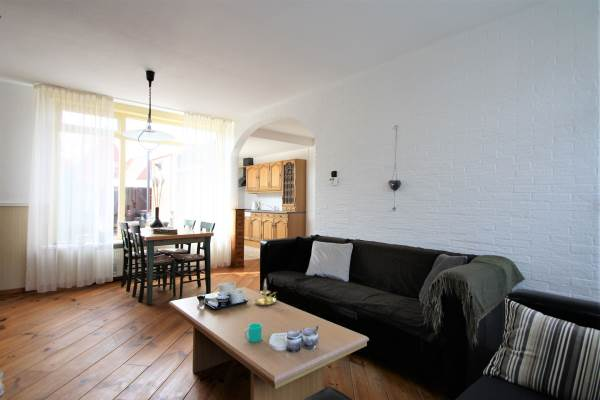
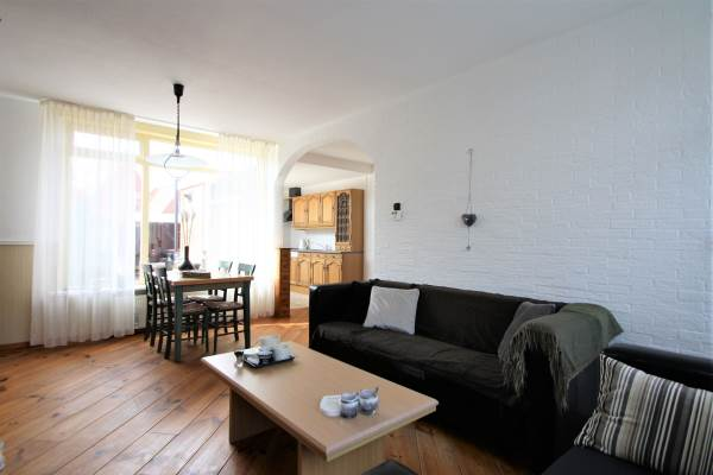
- cup [243,322,263,343]
- candle holder [253,278,278,306]
